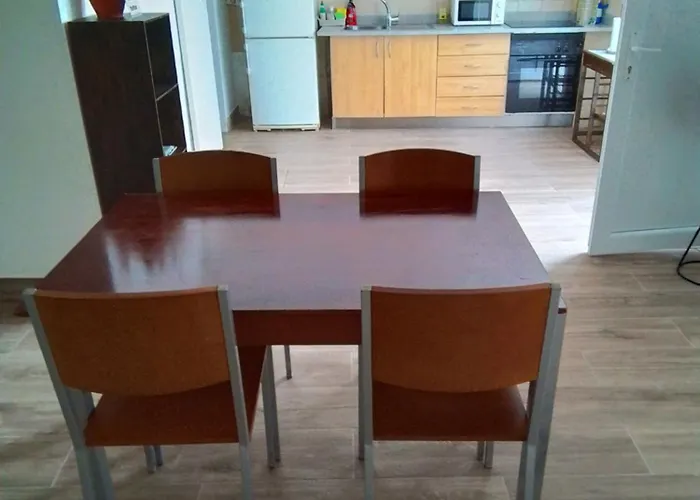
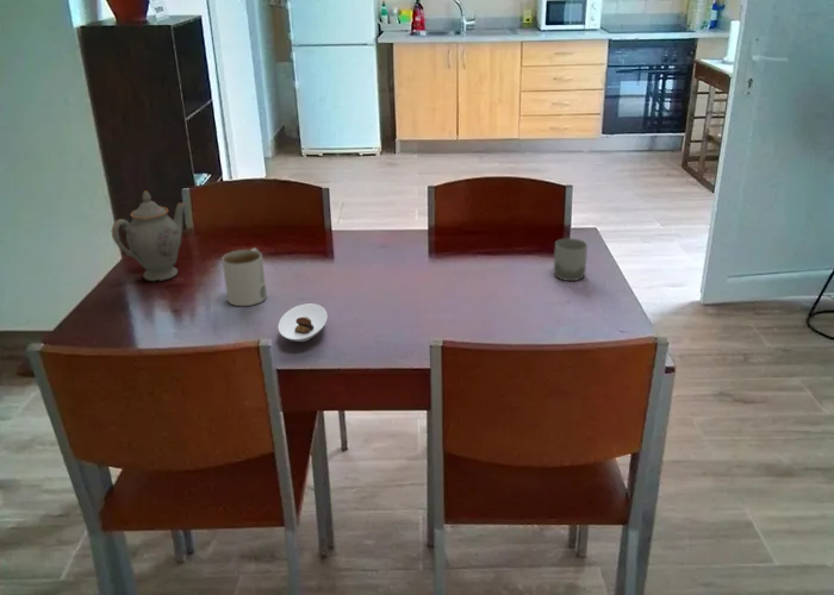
+ cup [553,237,589,282]
+ chinaware [111,190,187,282]
+ saucer [278,302,328,343]
+ mug [220,248,268,307]
